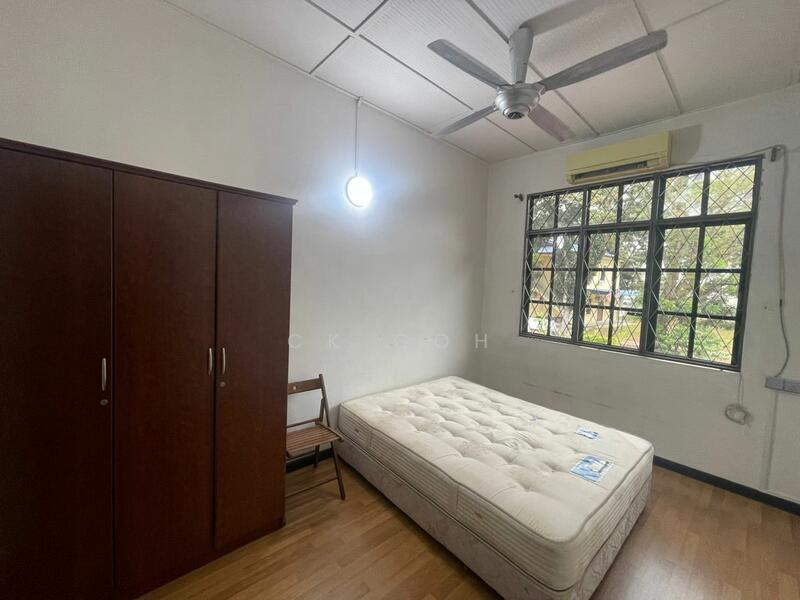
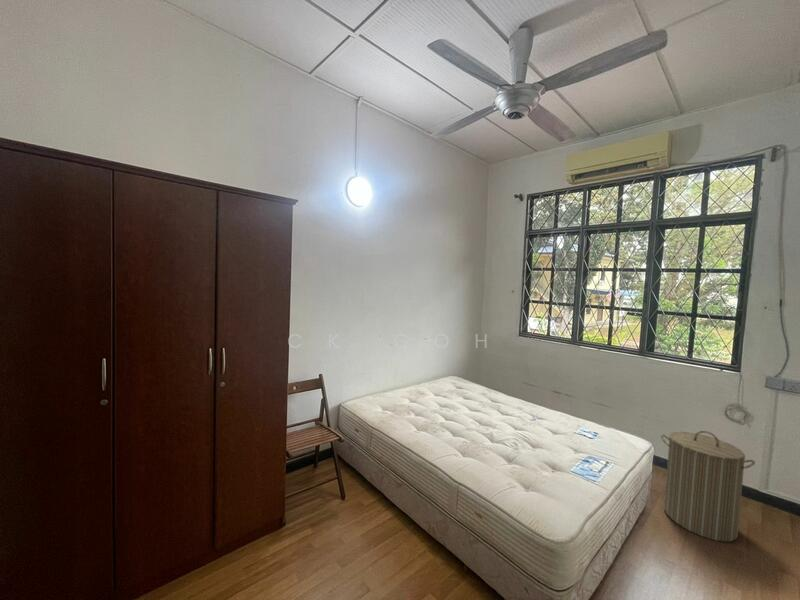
+ laundry hamper [660,430,756,543]
